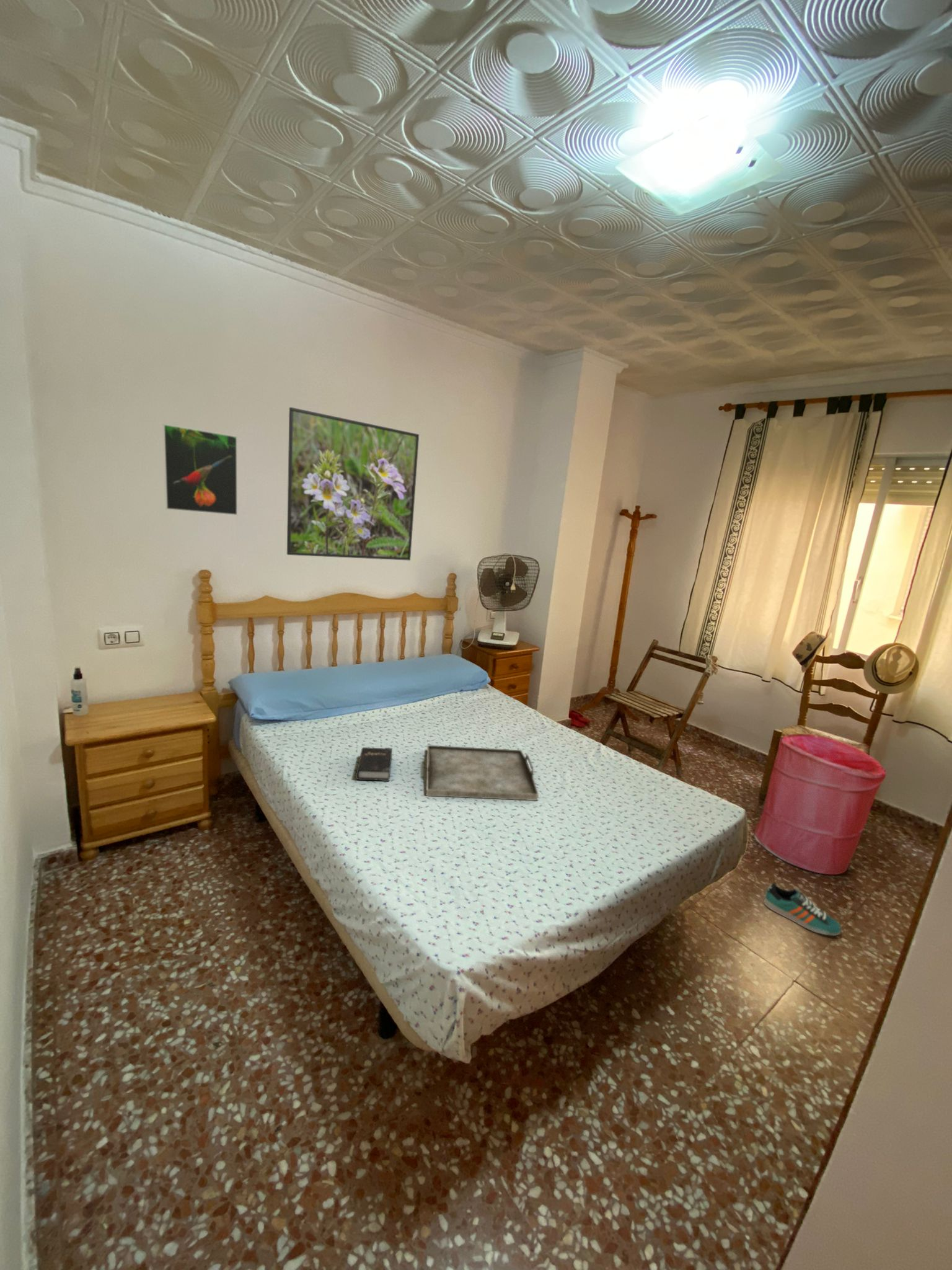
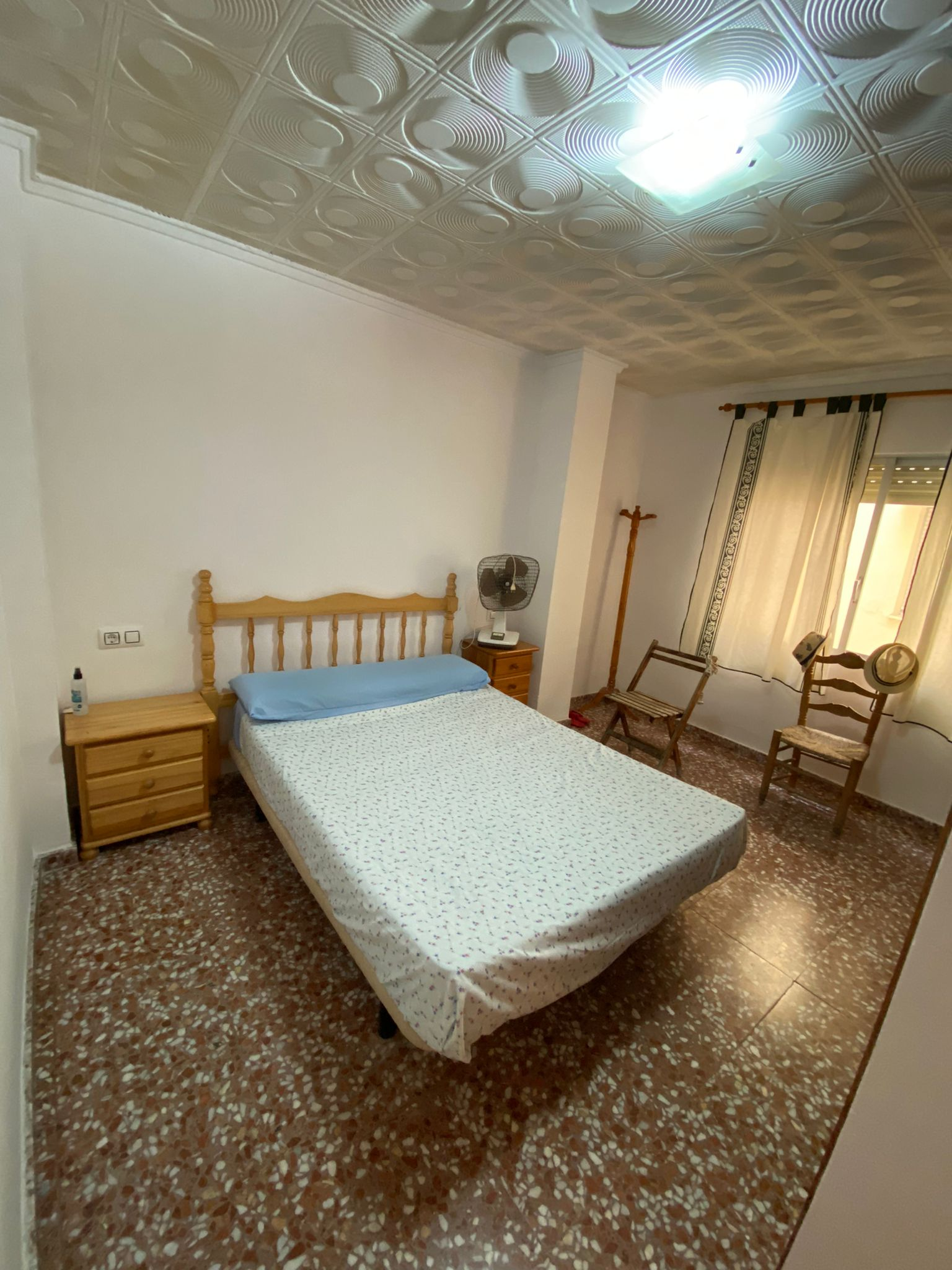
- laundry hamper [754,733,887,875]
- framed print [162,423,238,516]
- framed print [286,407,420,561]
- hardback book [355,747,393,782]
- sneaker [763,882,842,936]
- serving tray [425,745,539,801]
